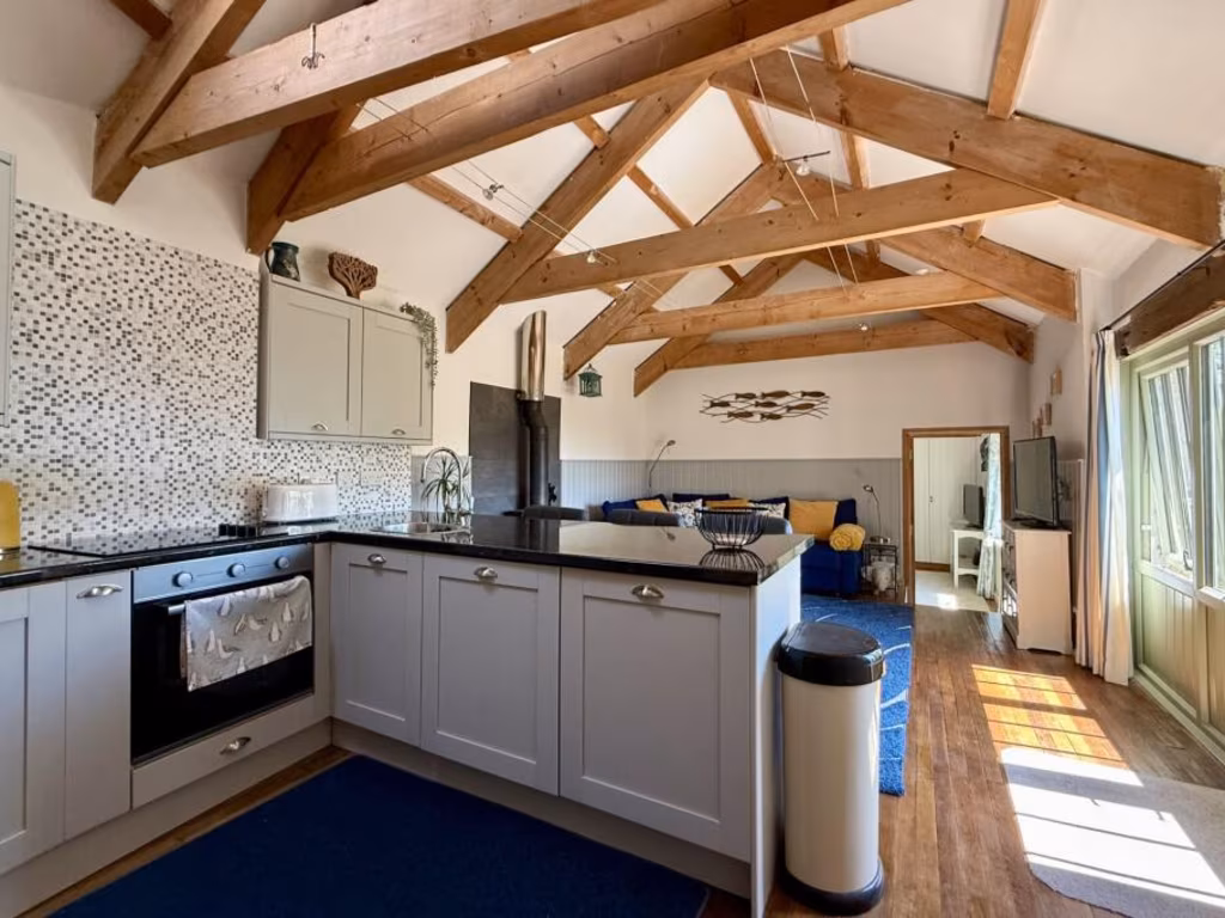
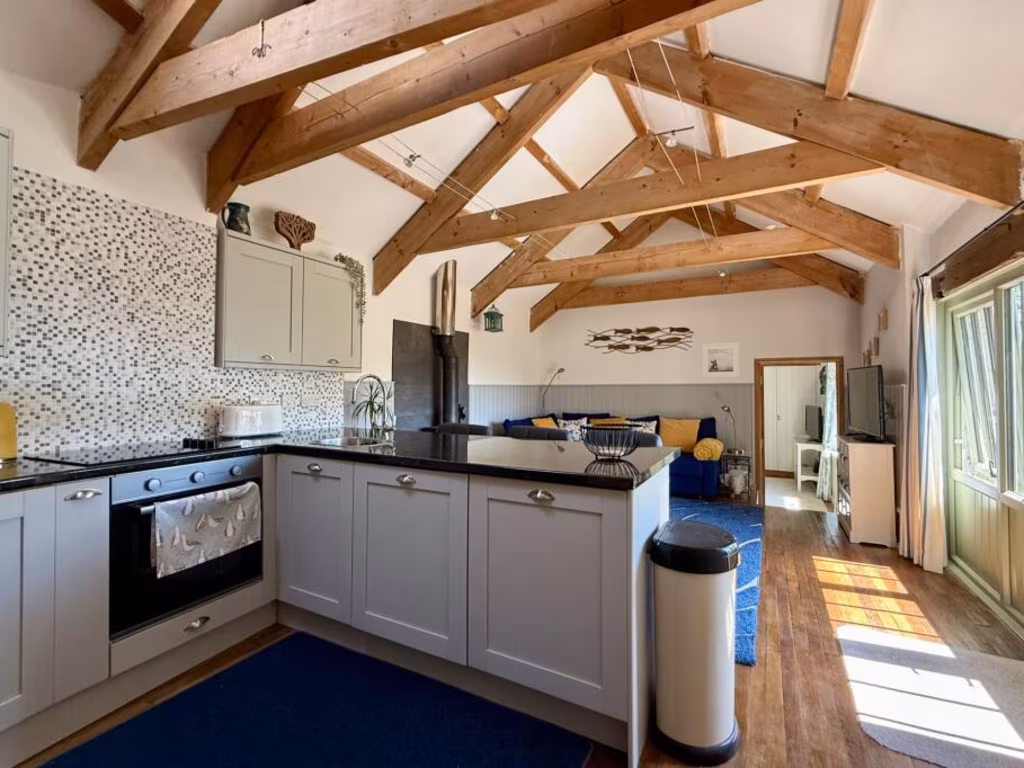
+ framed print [701,342,741,379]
